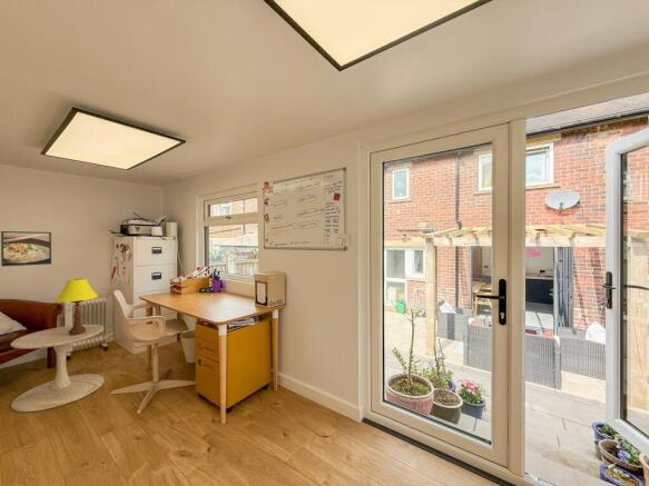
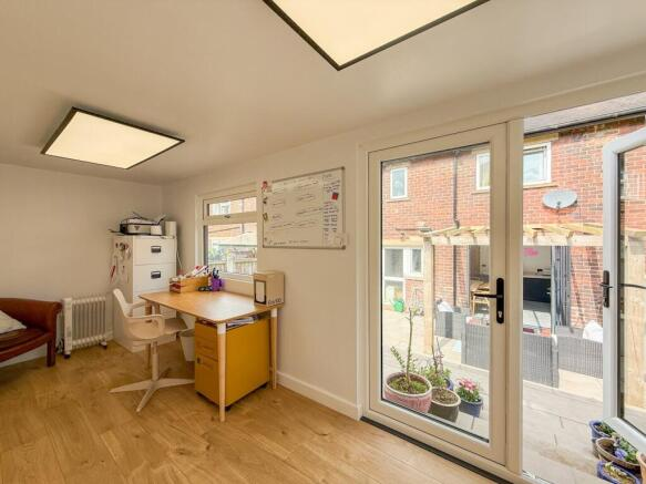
- table lamp [53,277,99,335]
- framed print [0,230,52,268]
- side table [10,324,106,413]
